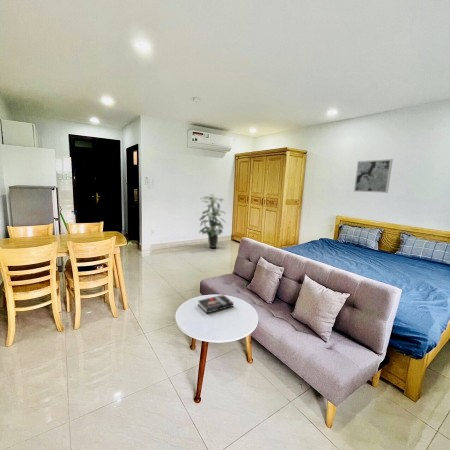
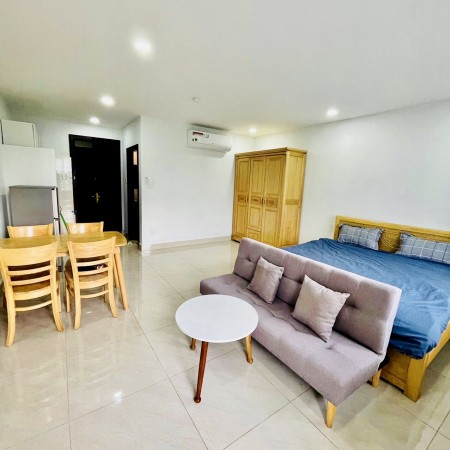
- indoor plant [198,193,227,249]
- book [197,294,234,314]
- wall art [353,158,394,194]
